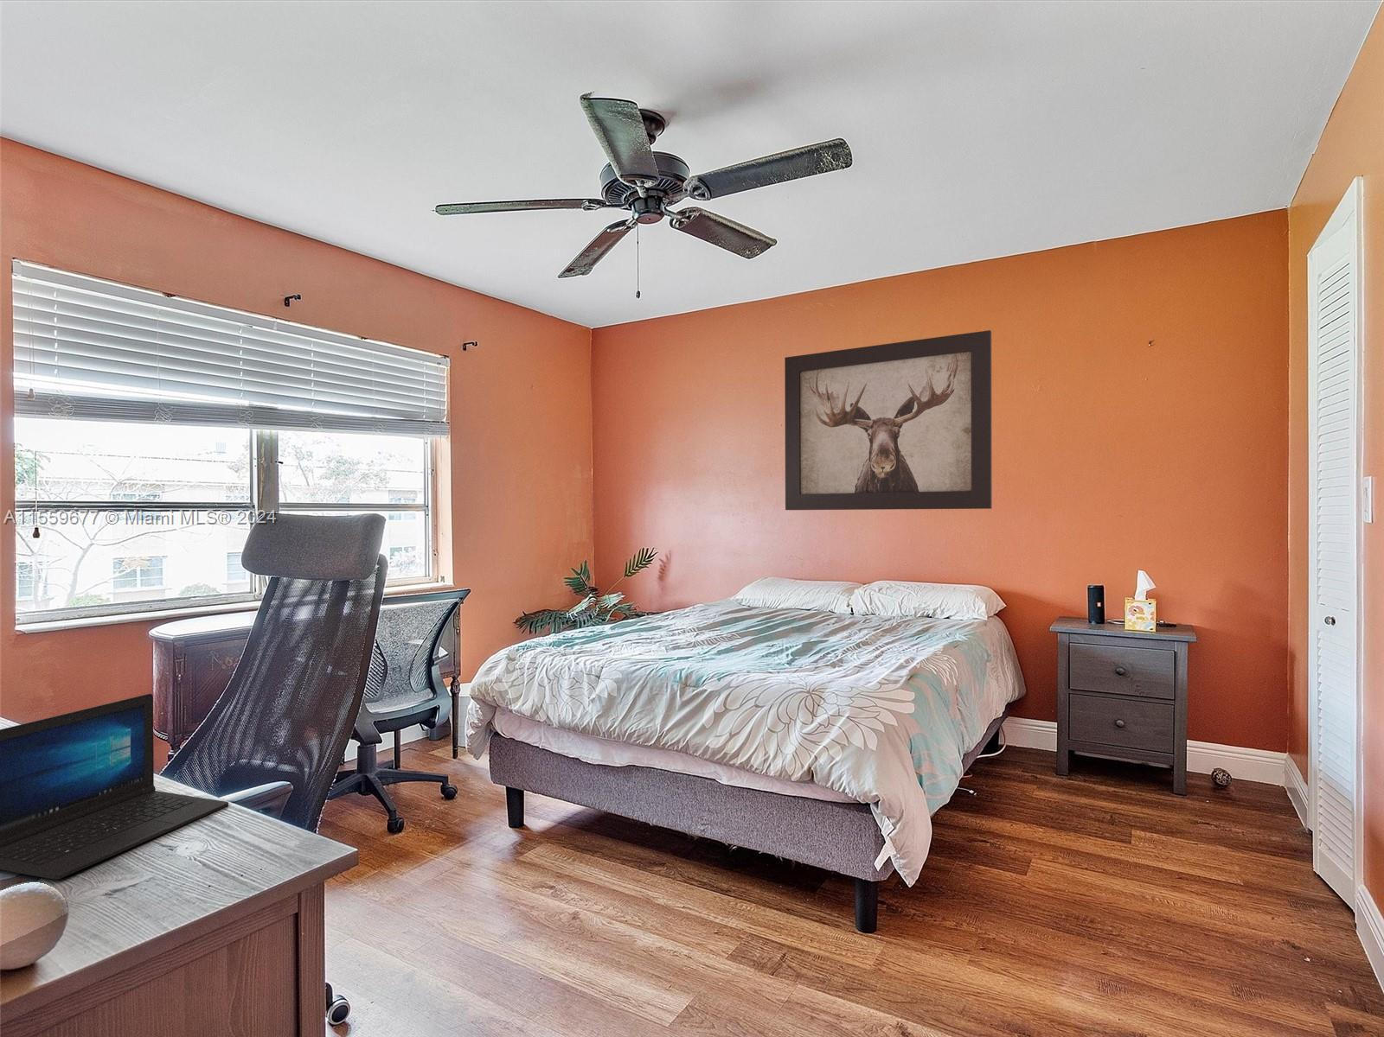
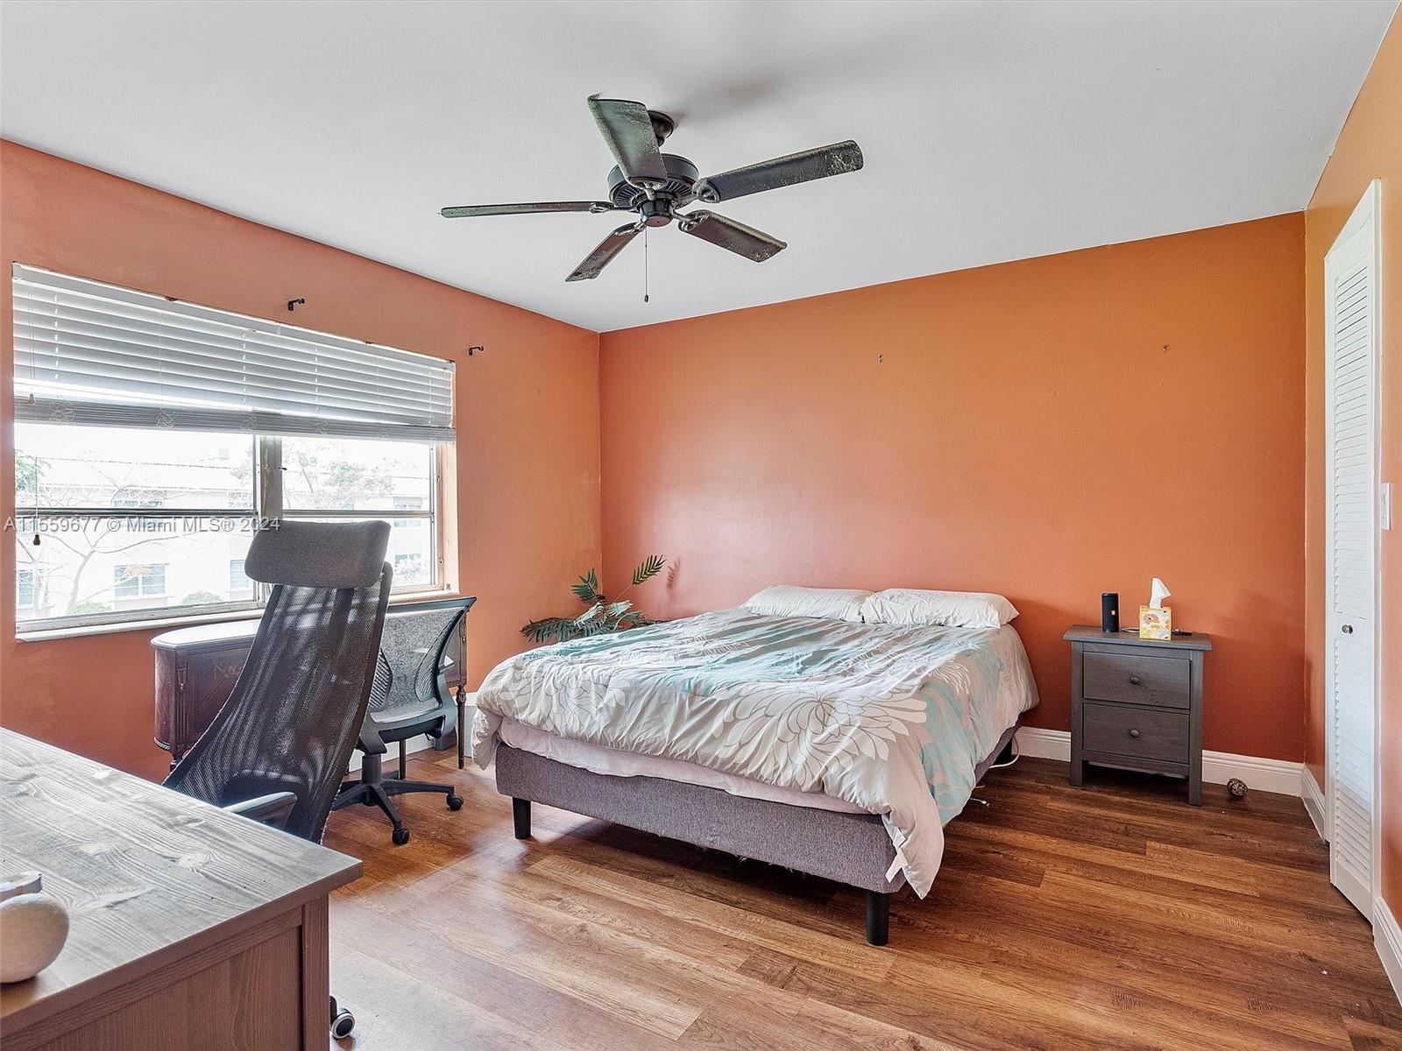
- wall art [784,329,993,511]
- laptop [0,693,229,880]
